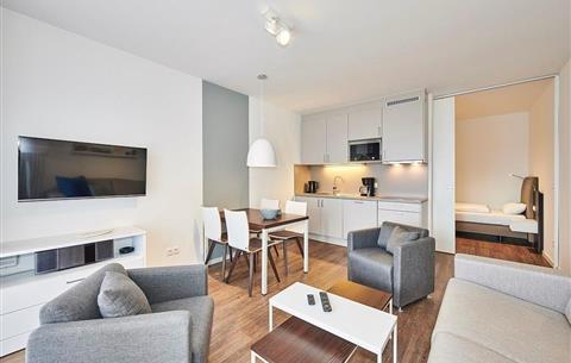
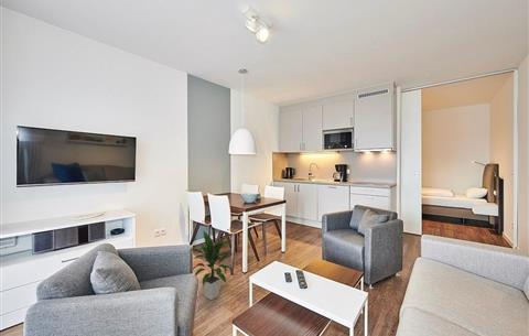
+ indoor plant [191,230,234,301]
